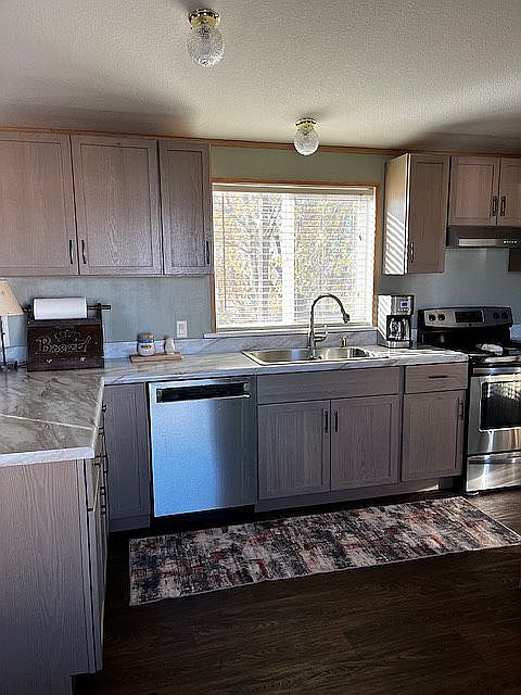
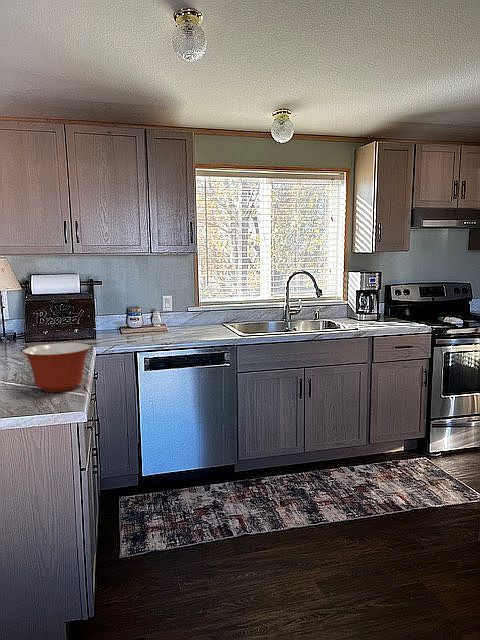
+ mixing bowl [22,342,92,393]
